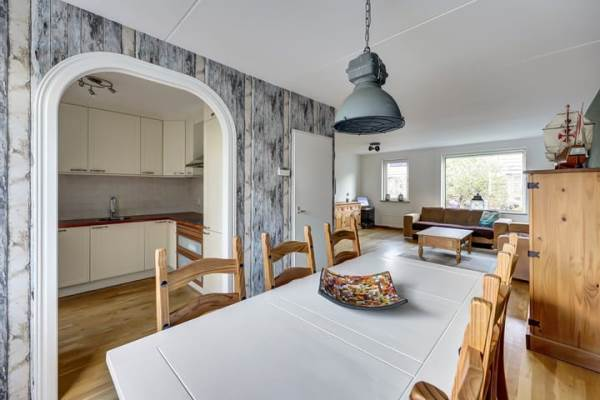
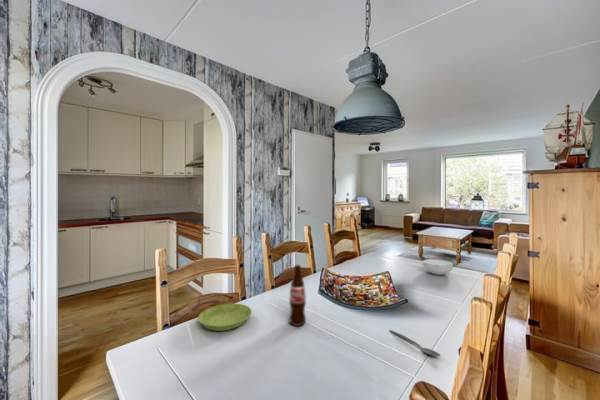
+ cereal bowl [422,258,454,276]
+ spoon [389,329,441,357]
+ saucer [197,302,253,332]
+ bottle [288,264,307,327]
